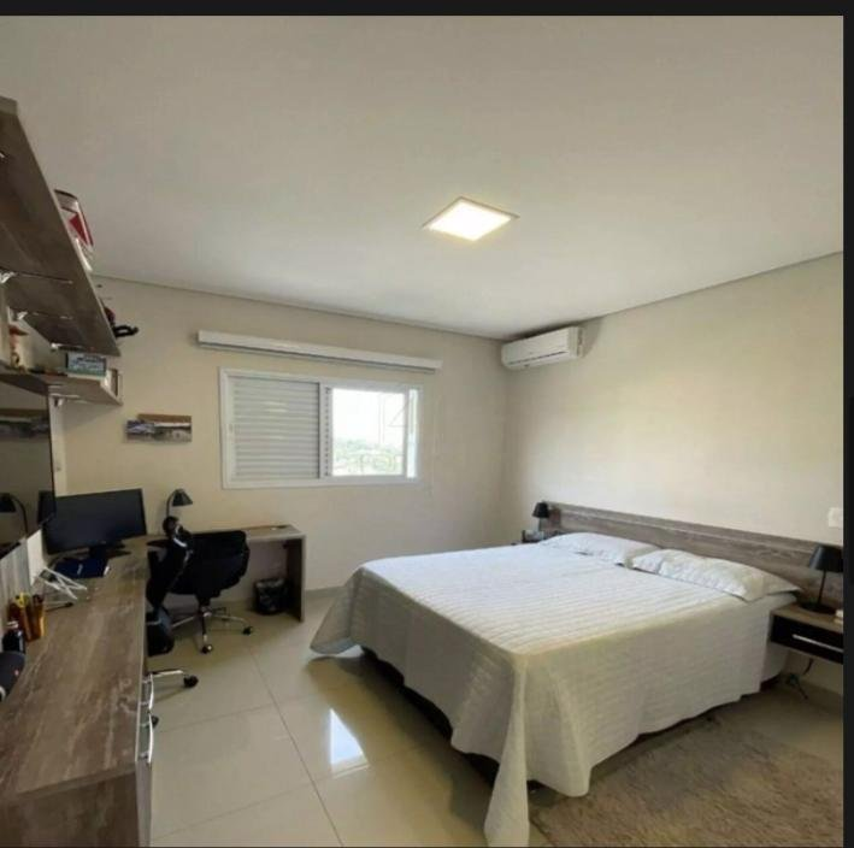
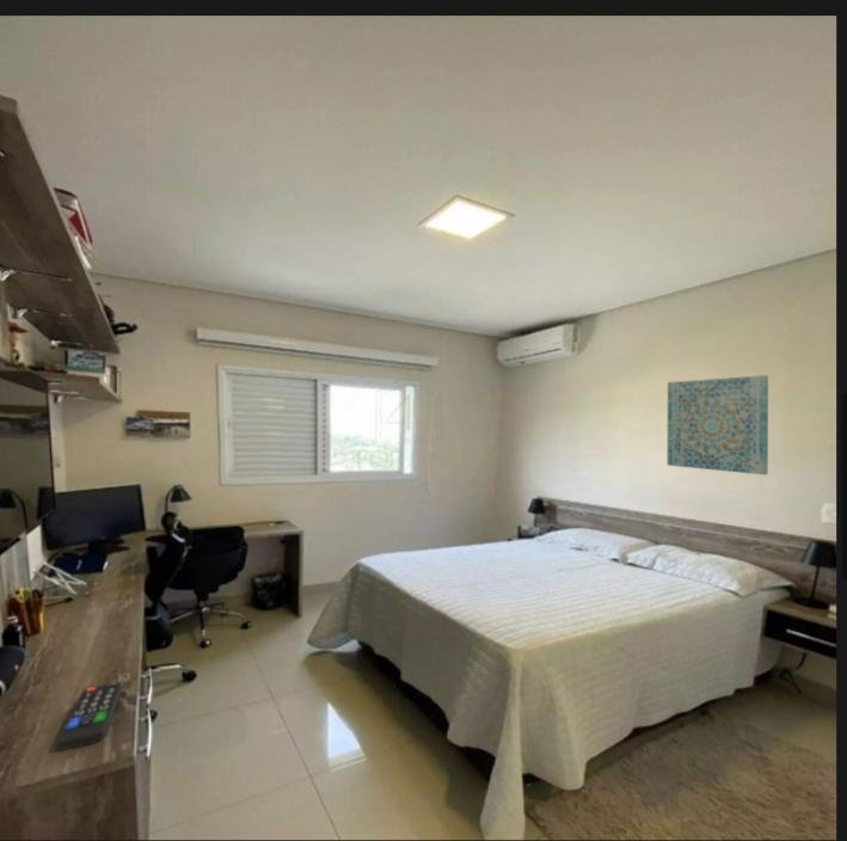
+ wall art [667,374,769,475]
+ remote control [55,681,123,751]
